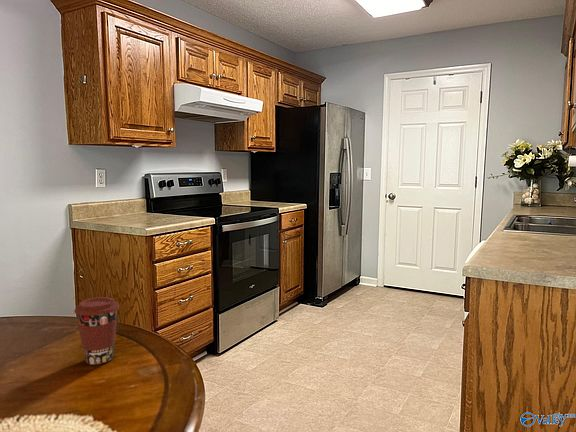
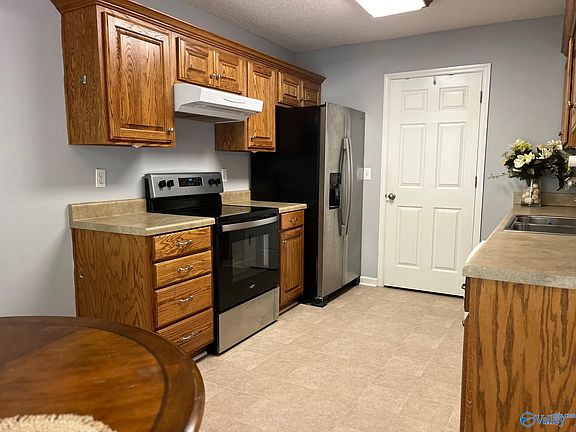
- coffee cup [73,296,120,365]
